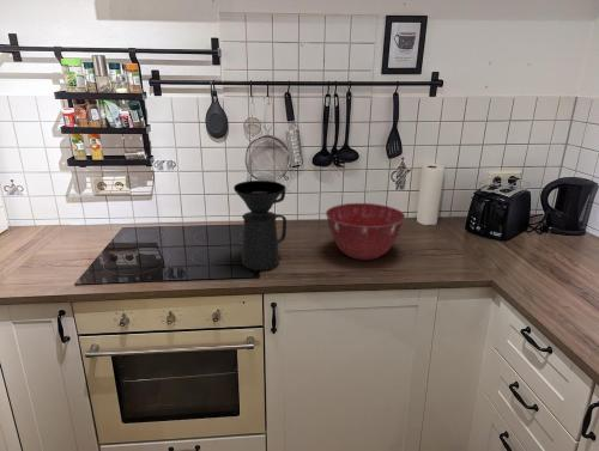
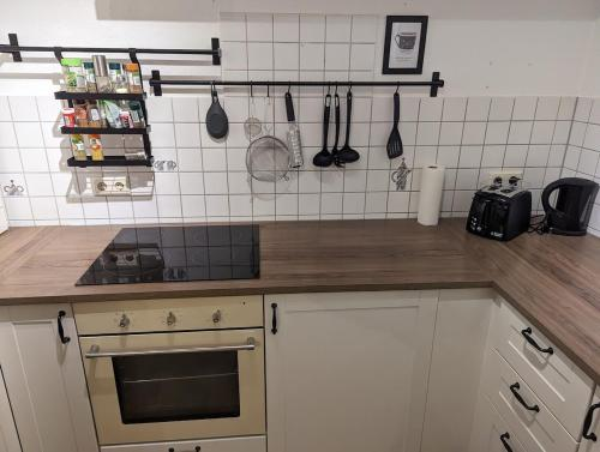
- mixing bowl [325,202,406,261]
- coffee maker [232,179,288,272]
